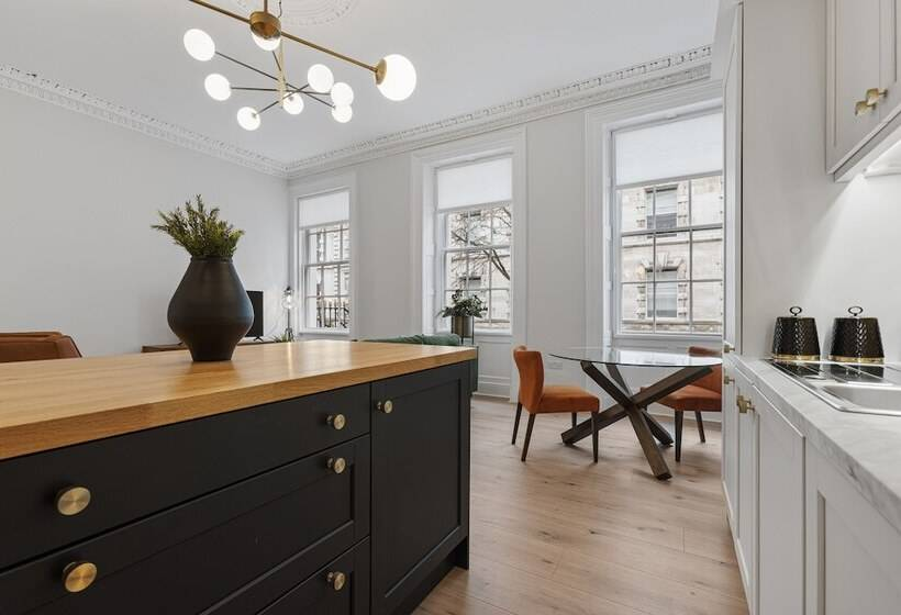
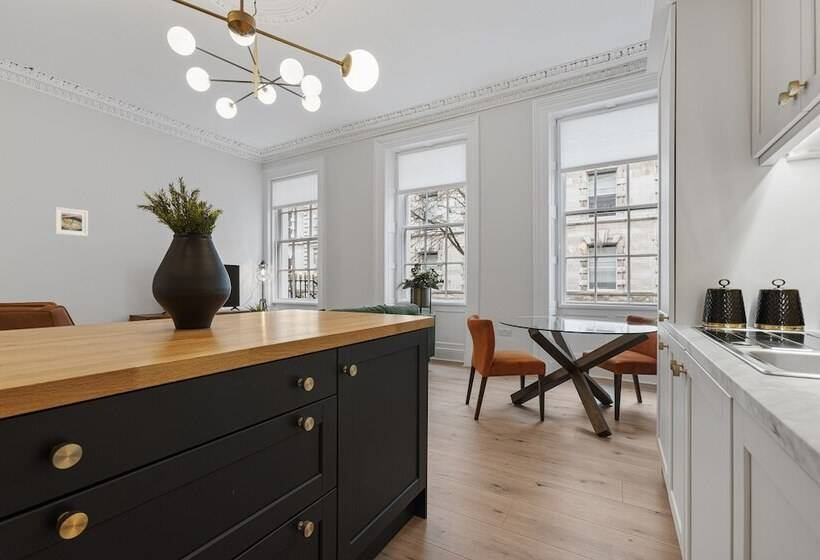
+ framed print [54,206,89,237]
